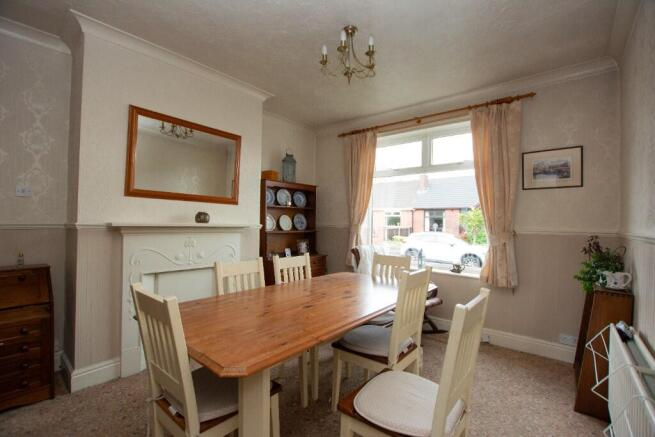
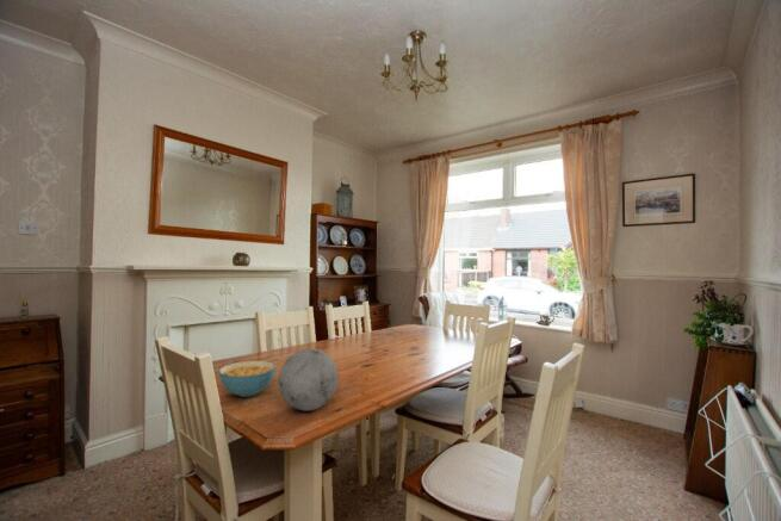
+ cereal bowl [218,360,278,398]
+ decorative orb [277,347,340,411]
